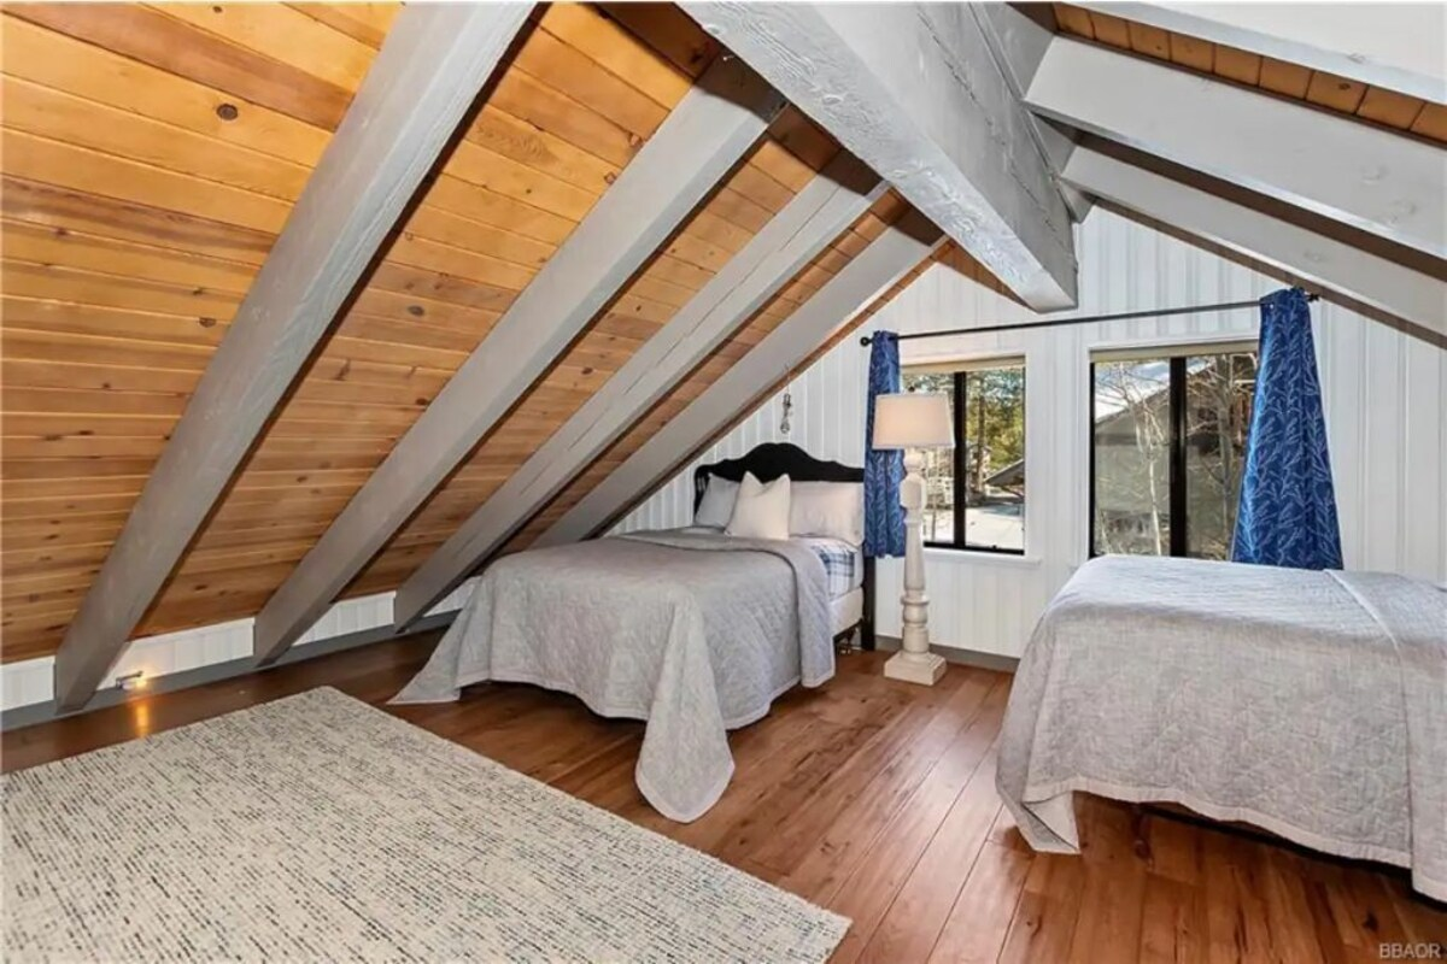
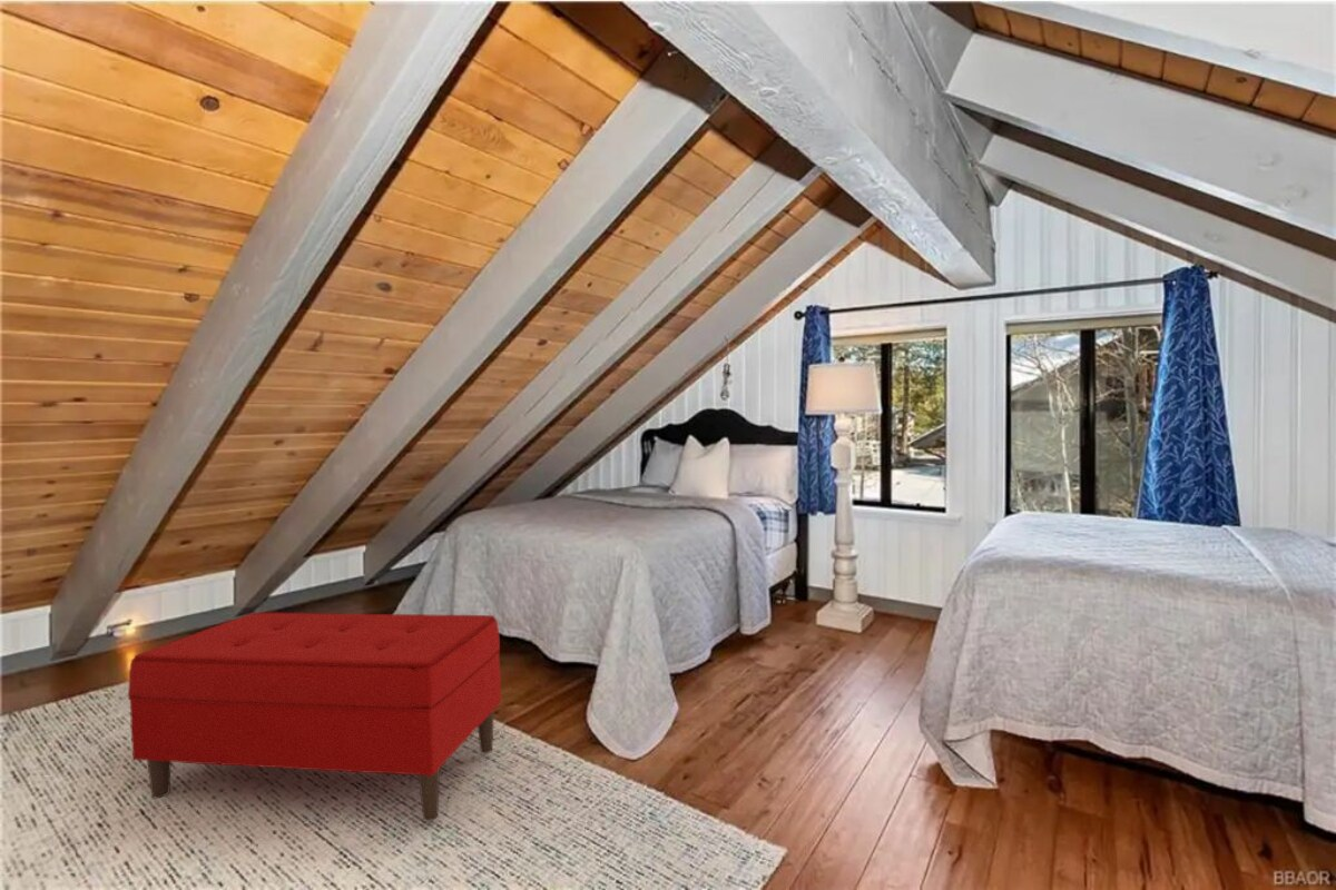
+ bench [127,611,502,822]
